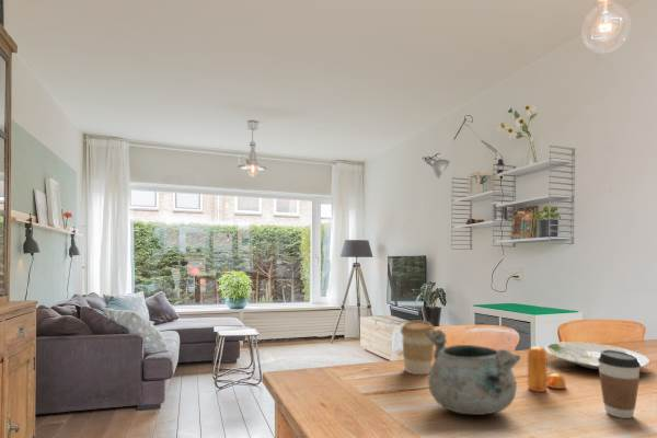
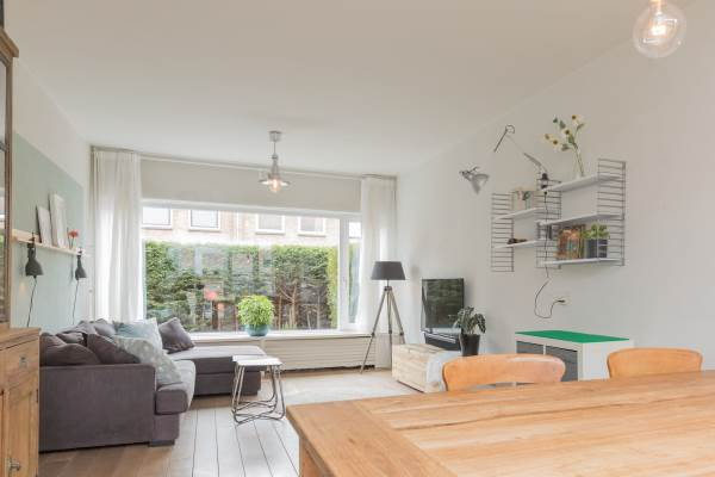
- coffee cup [400,320,436,376]
- decorative bowl [427,328,521,416]
- plate [544,341,652,370]
- pepper shaker [527,345,567,393]
- coffee cup [598,349,641,419]
